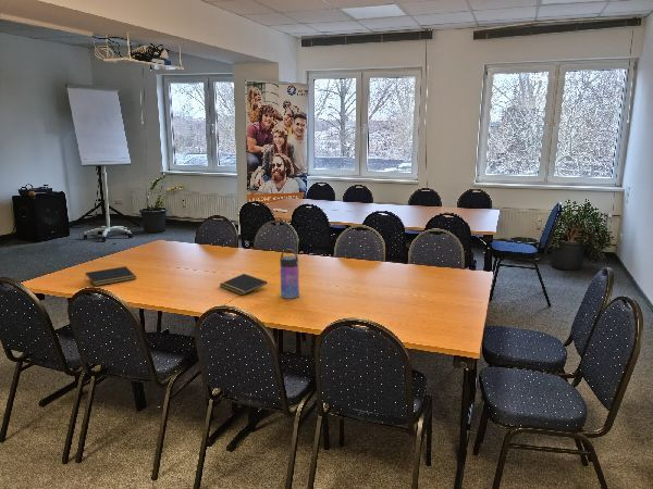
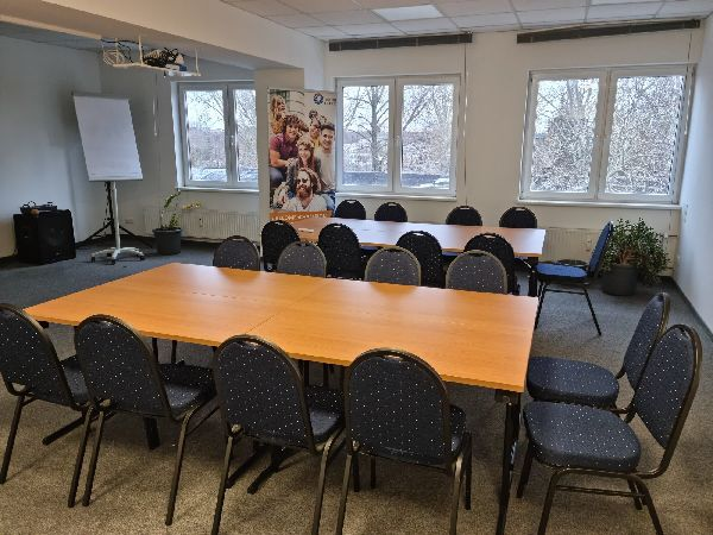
- notepad [84,265,137,287]
- water bottle [279,248,300,300]
- notepad [219,273,269,297]
